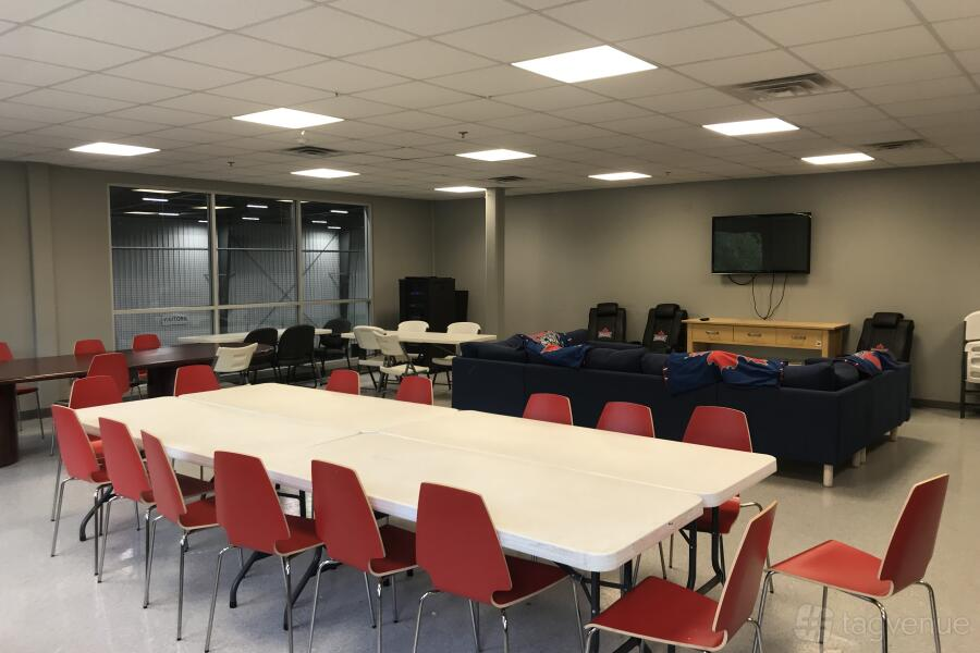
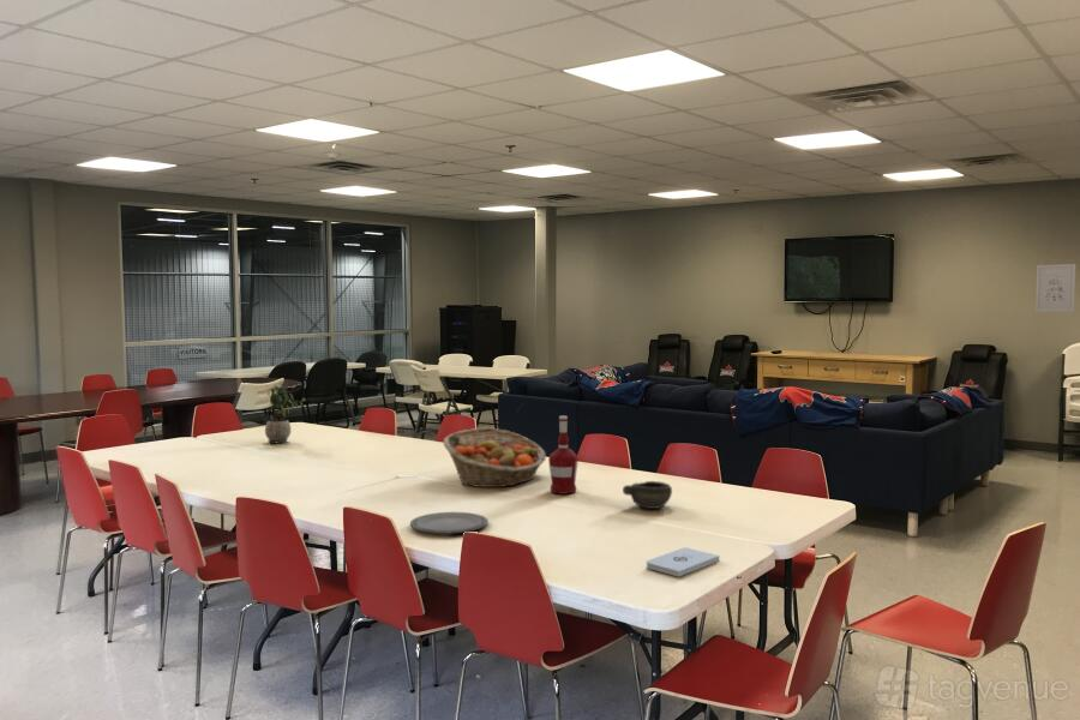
+ bowl [622,480,673,510]
+ fruit basket [442,427,547,488]
+ alcohol [547,415,580,496]
+ notepad [644,547,720,578]
+ potted plant [264,382,307,444]
+ plate [409,511,490,535]
+ wall art [1034,263,1076,313]
